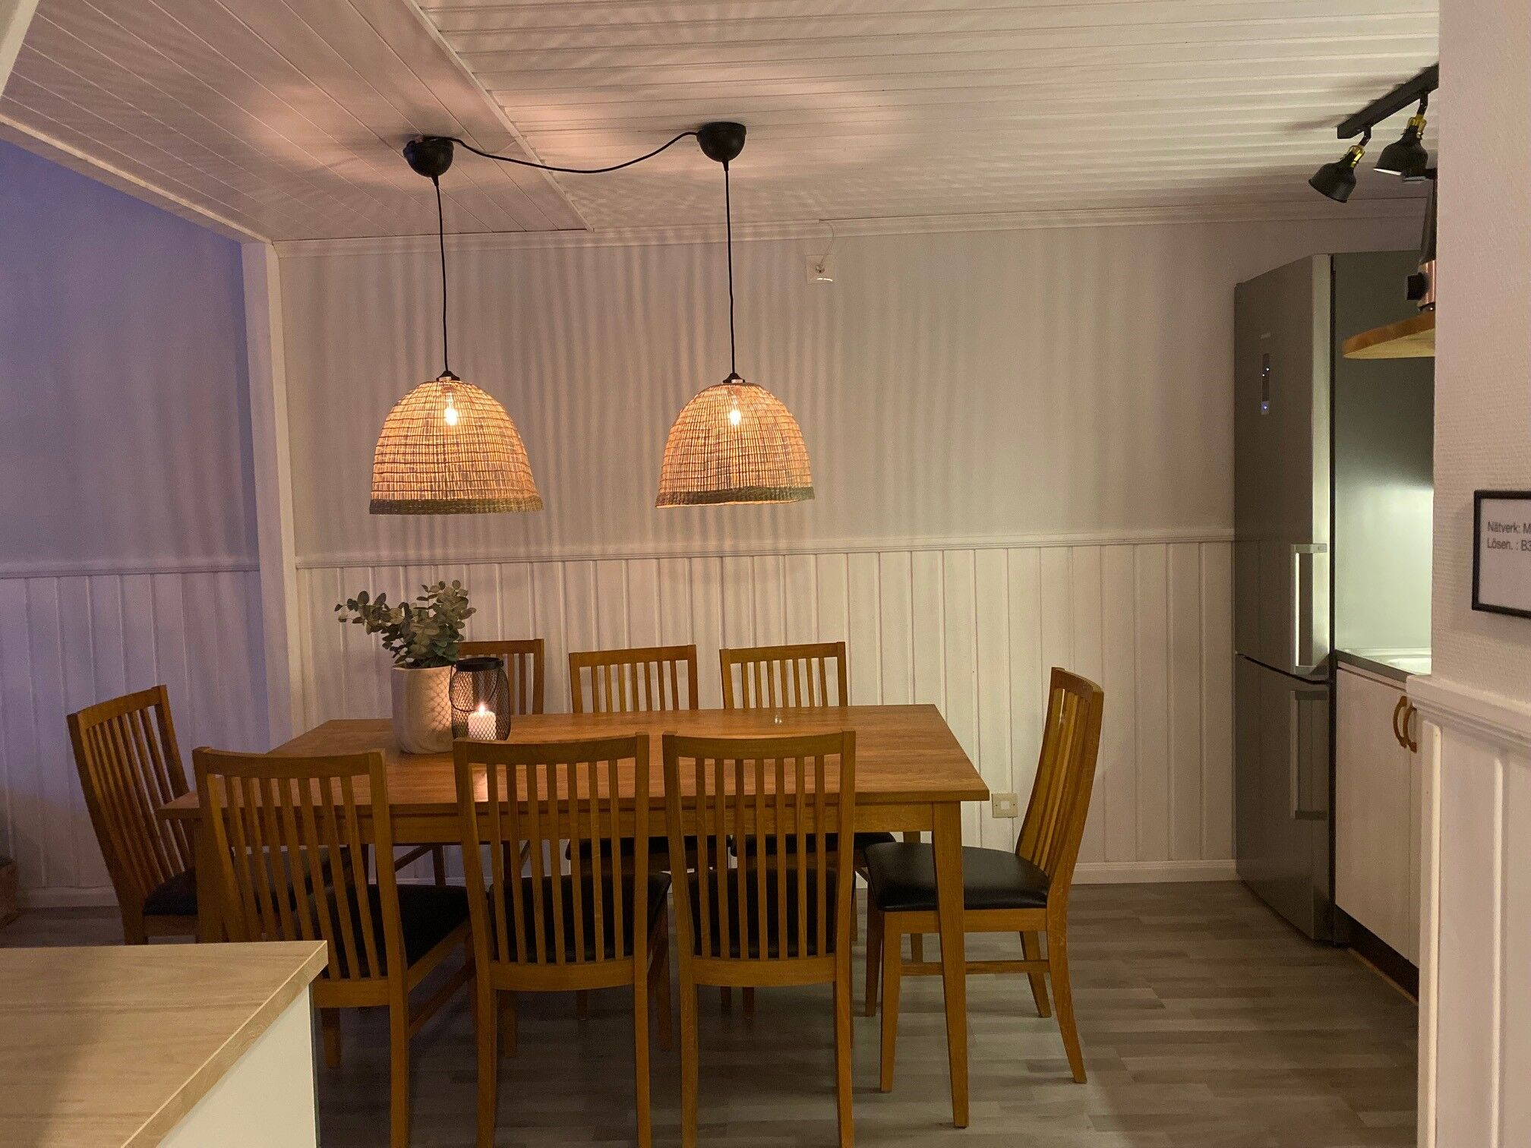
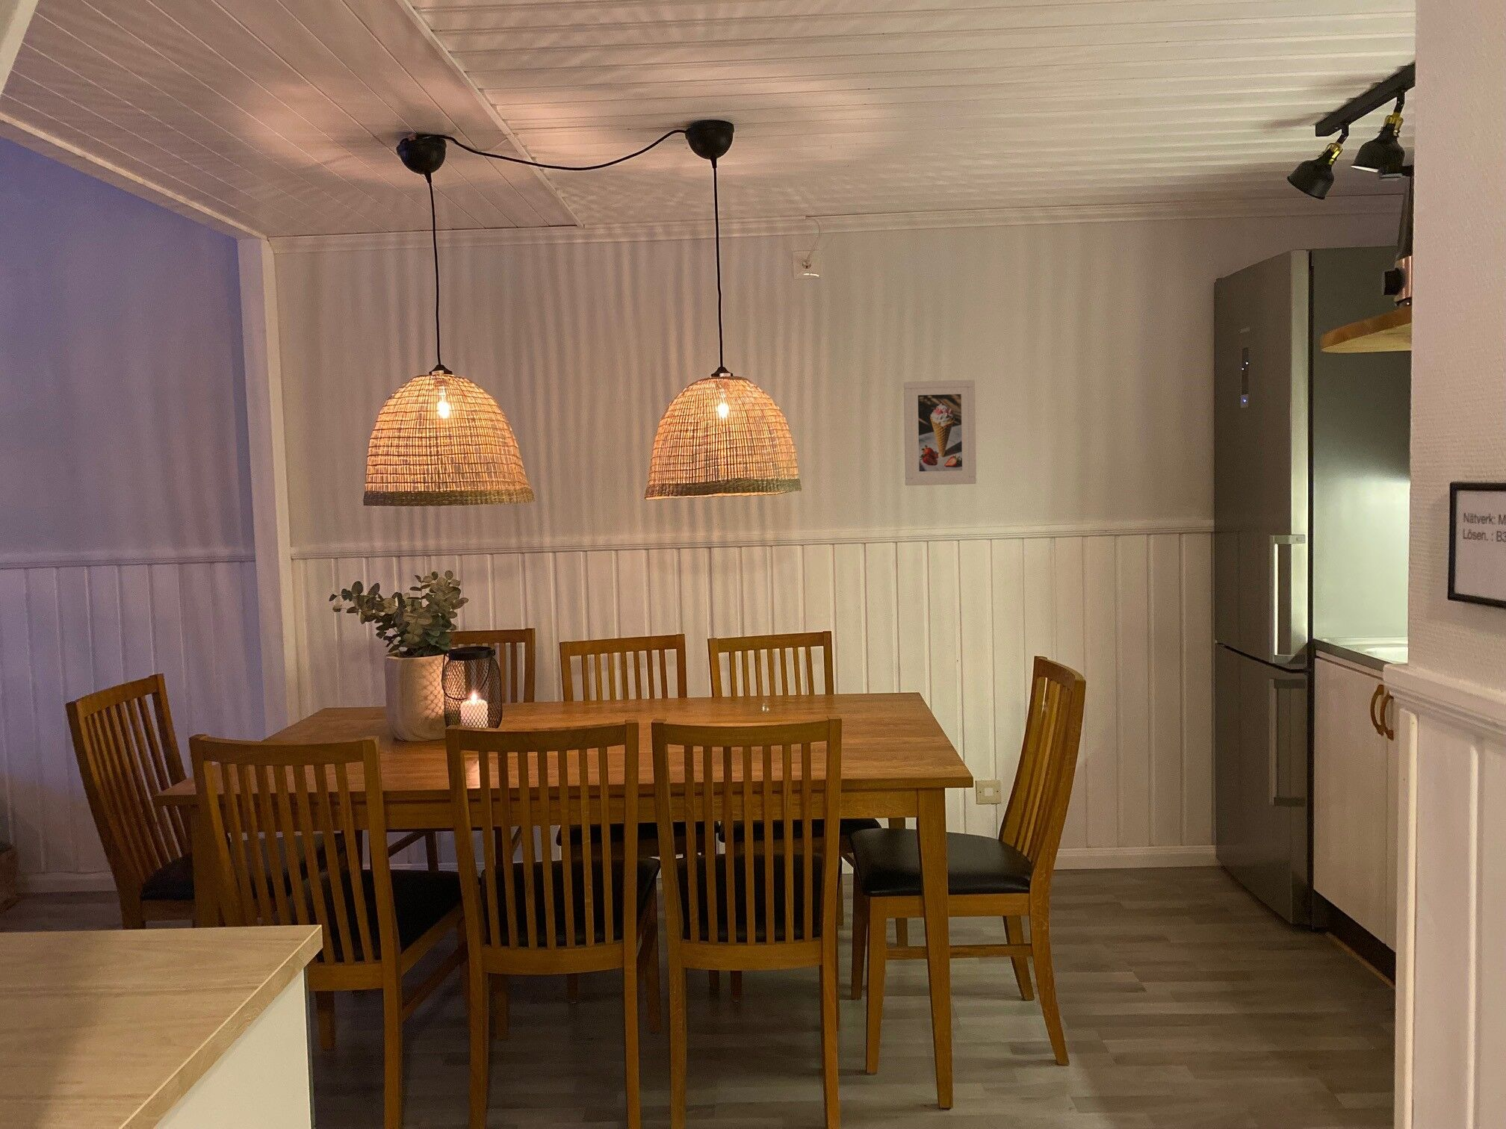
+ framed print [904,379,977,486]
